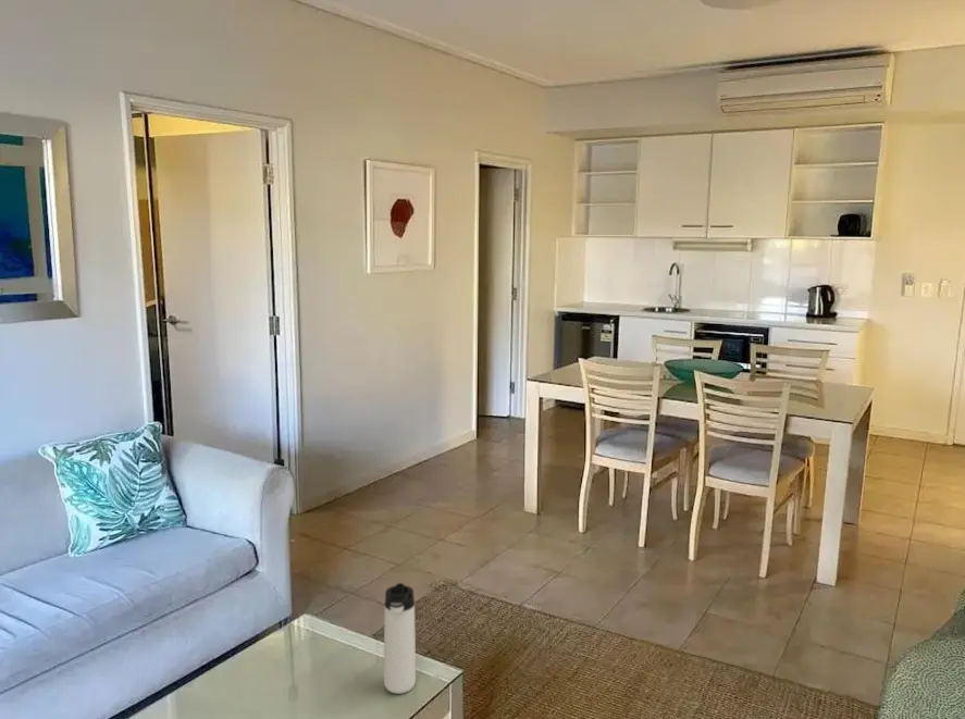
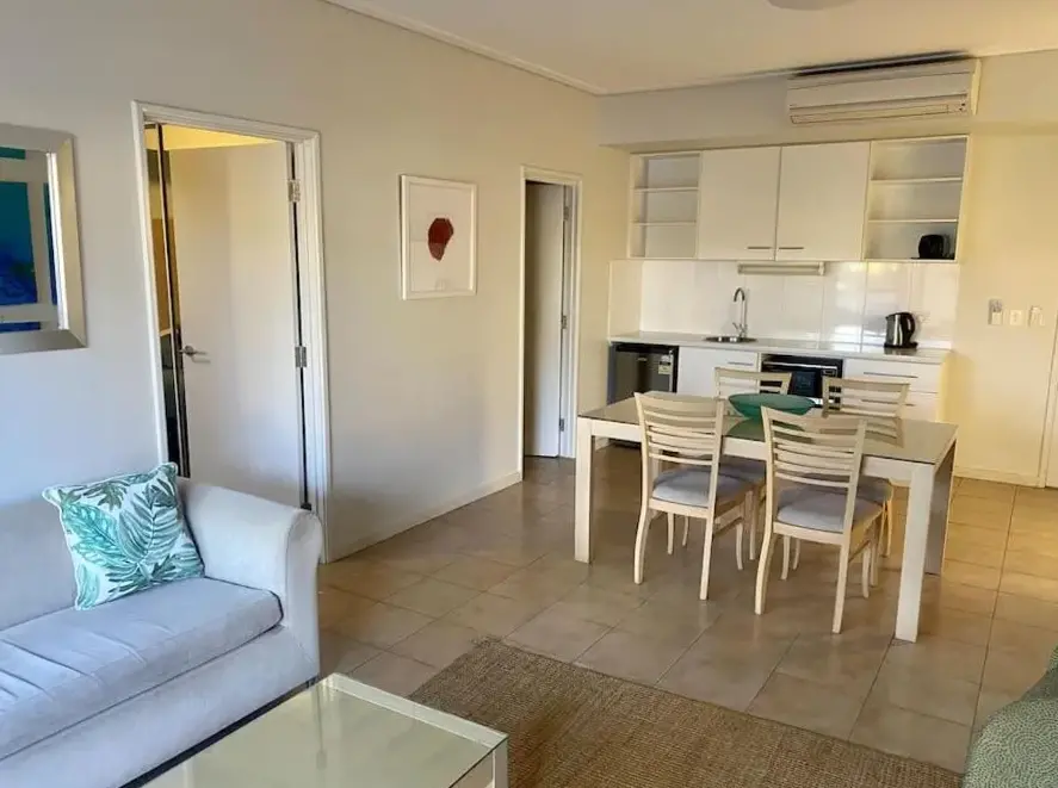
- thermos bottle [383,582,417,695]
